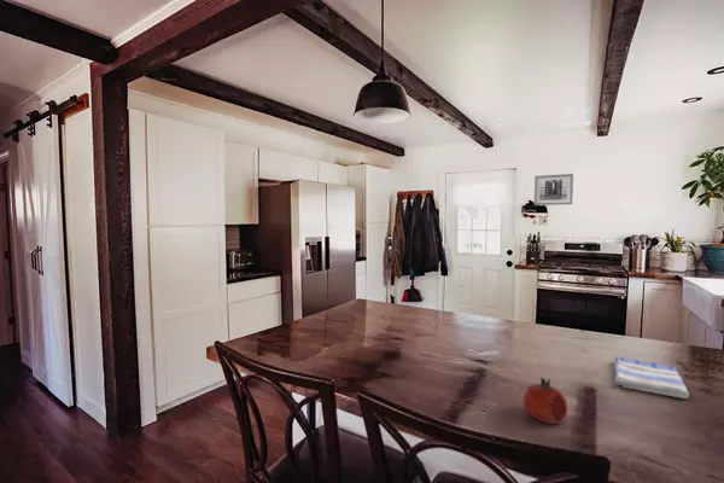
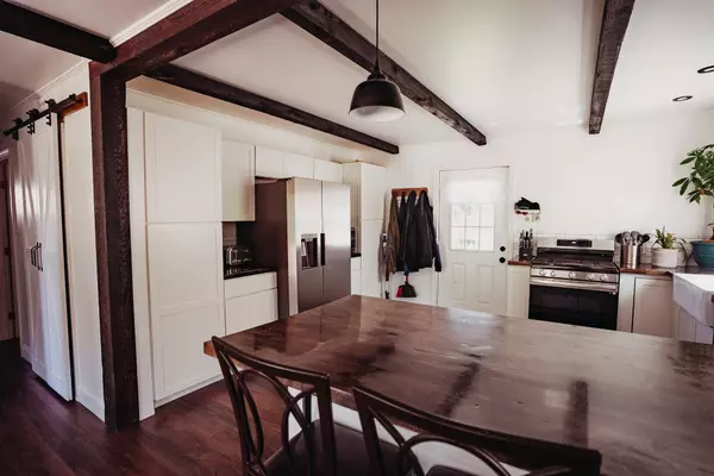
- wall art [533,173,574,206]
- dish towel [614,355,690,400]
- fruit [522,376,570,425]
